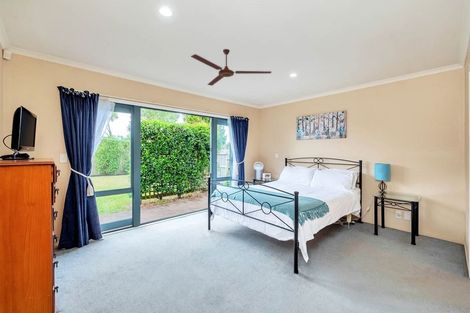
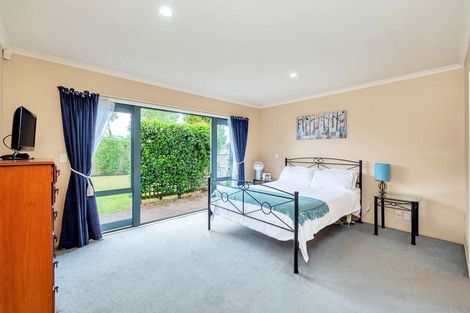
- ceiling fan [190,48,272,87]
